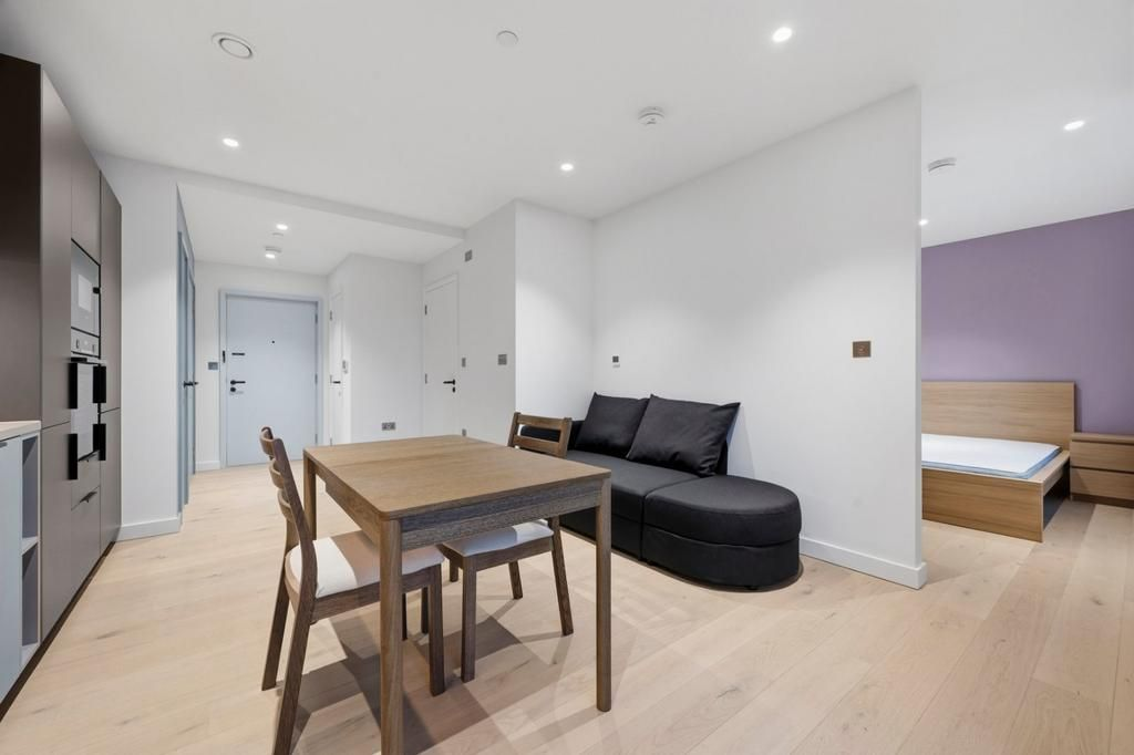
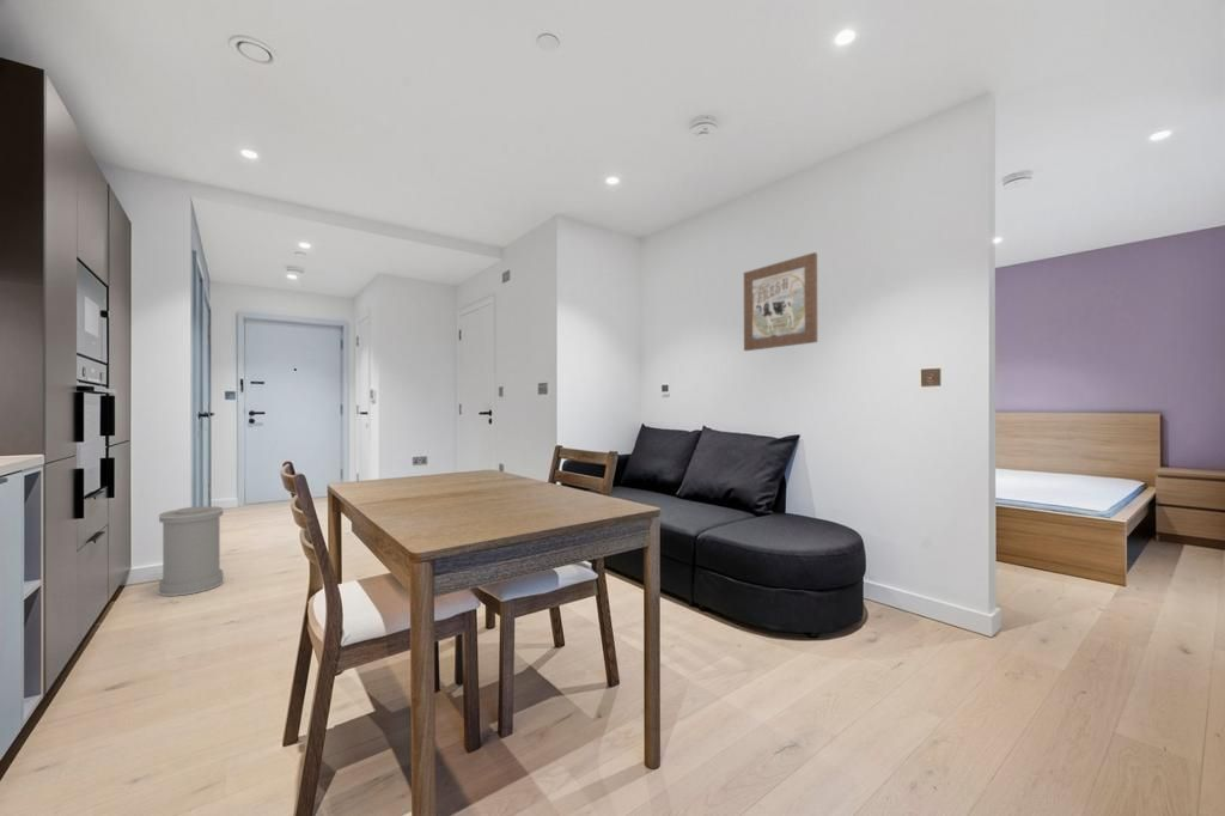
+ trash can [157,505,225,597]
+ wall art [743,251,818,352]
